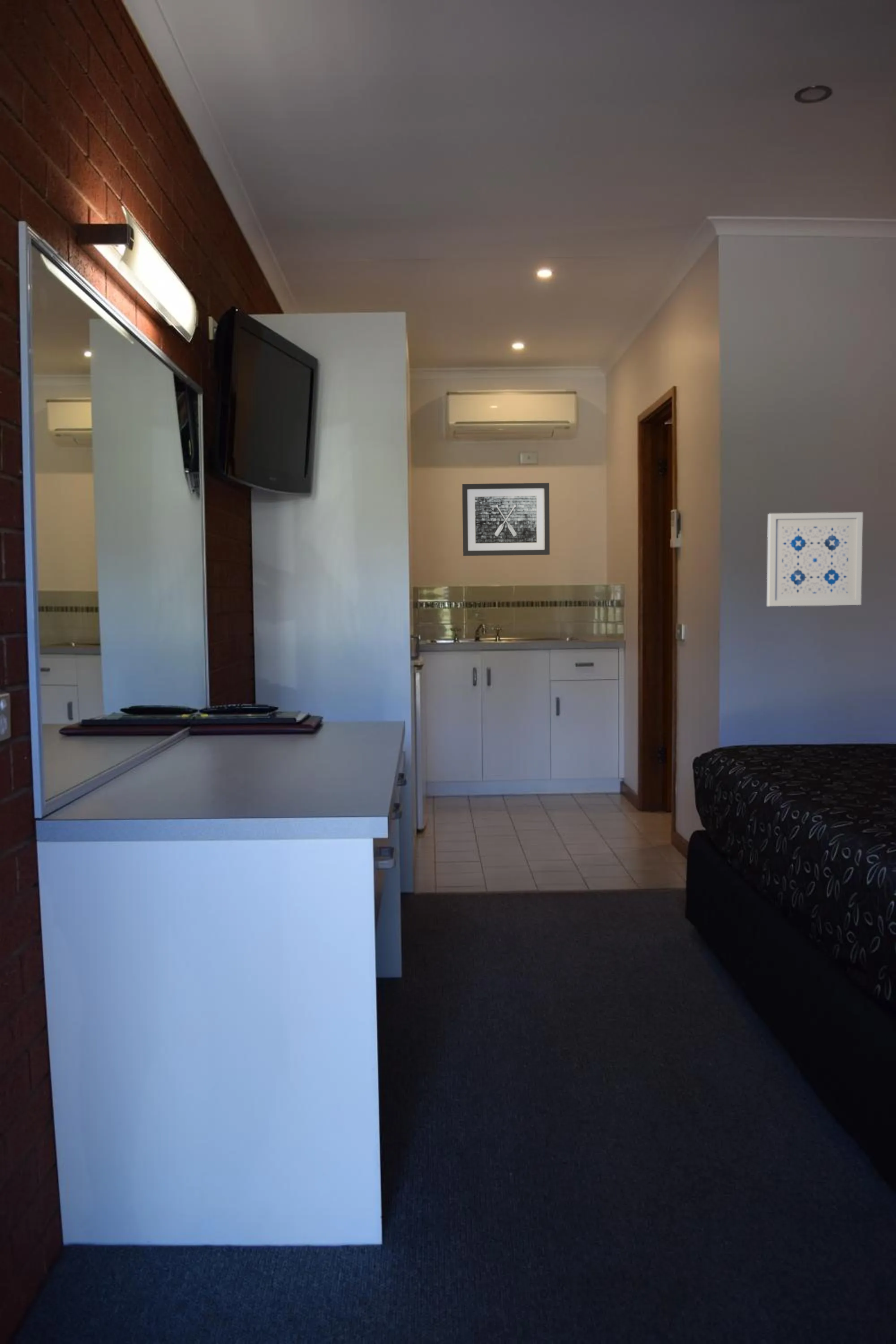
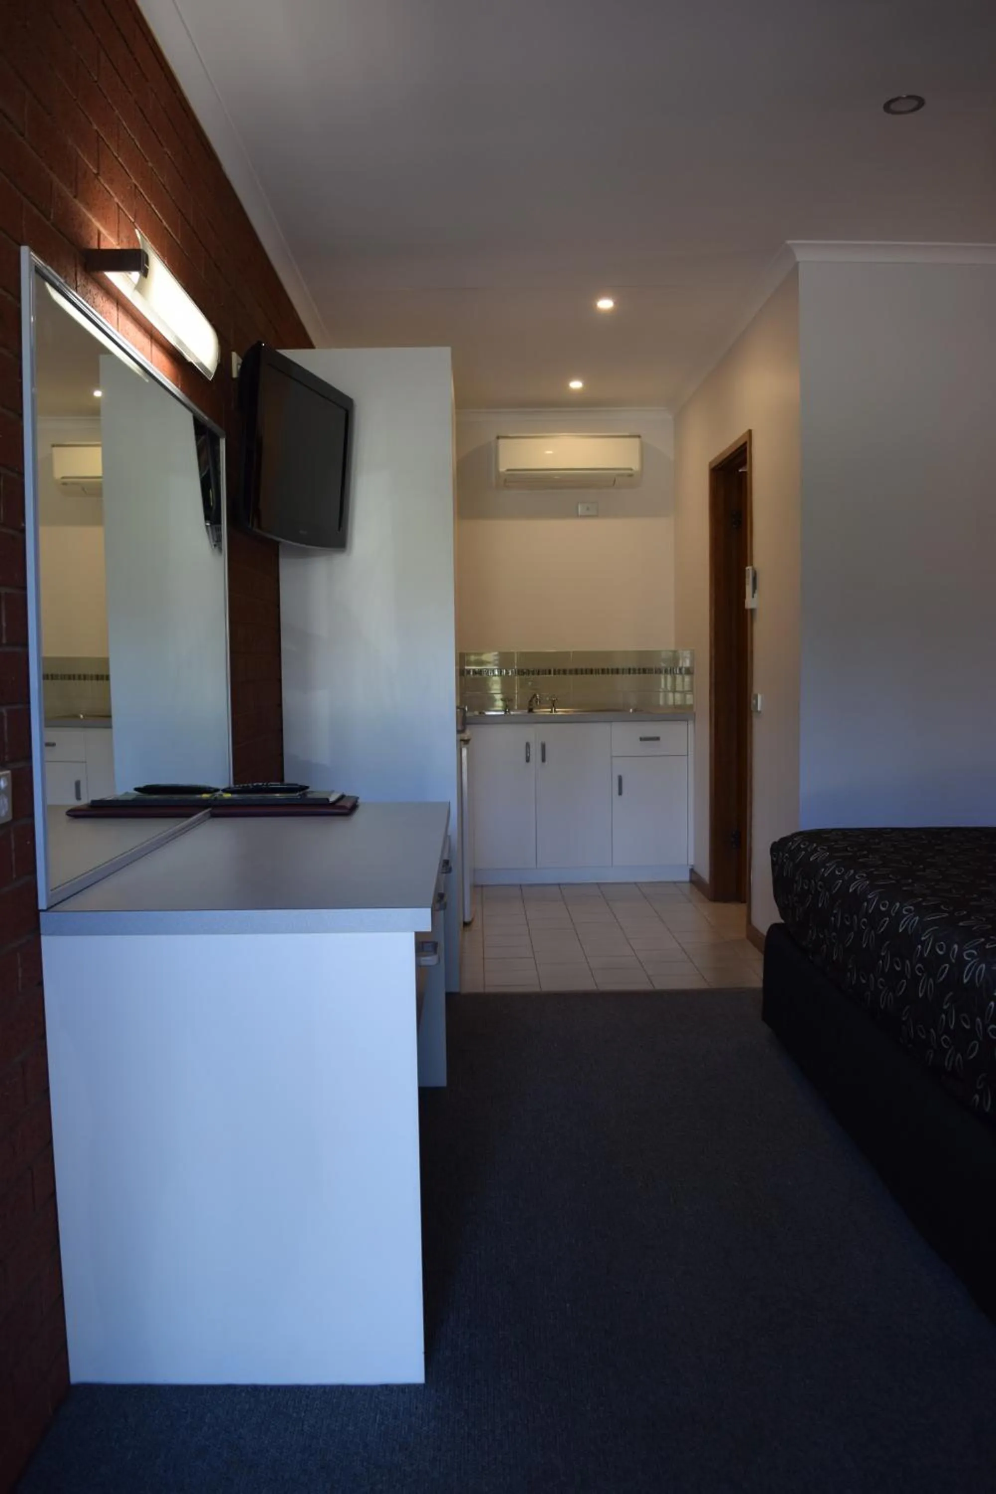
- wall art [767,512,863,607]
- wall art [462,482,550,556]
